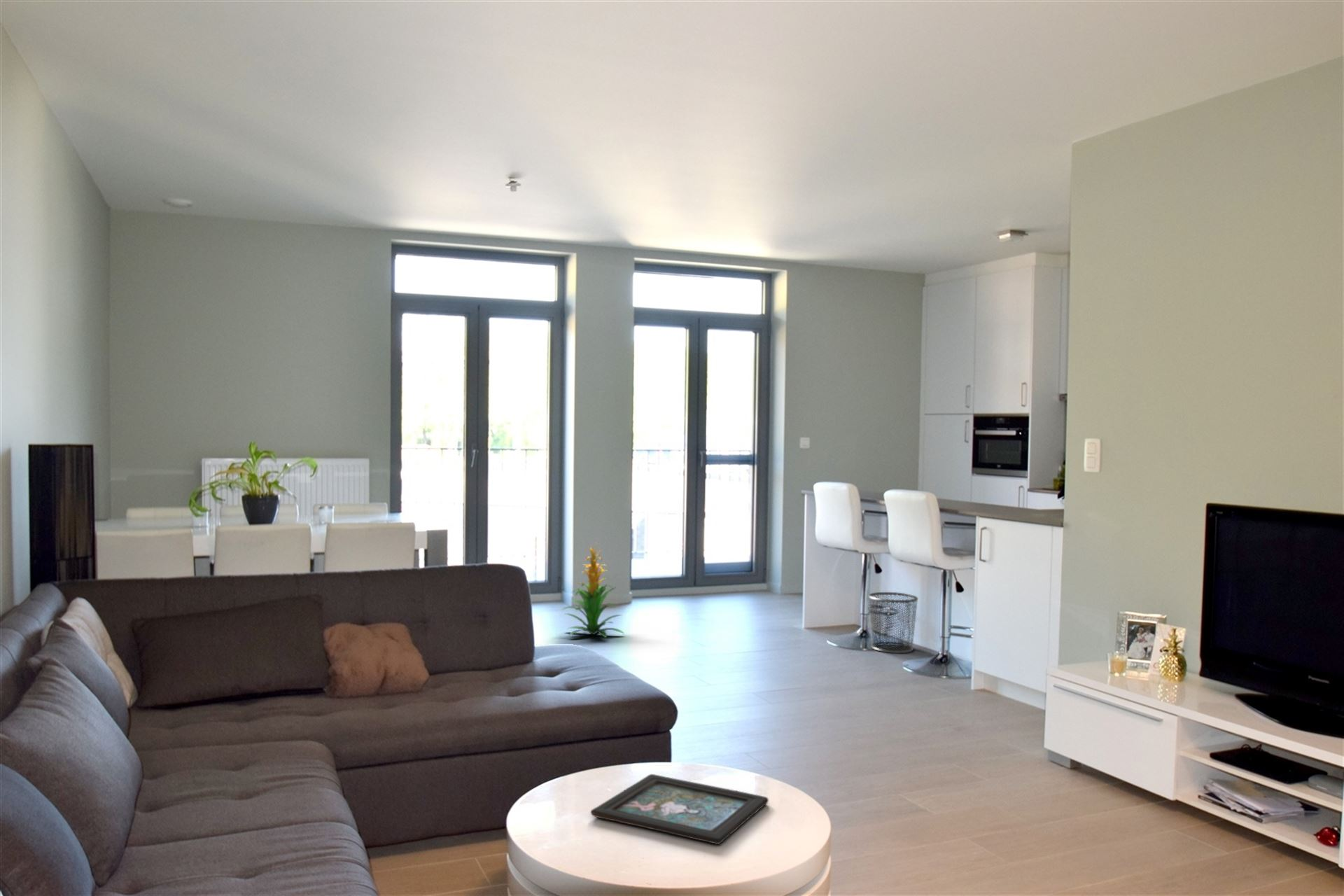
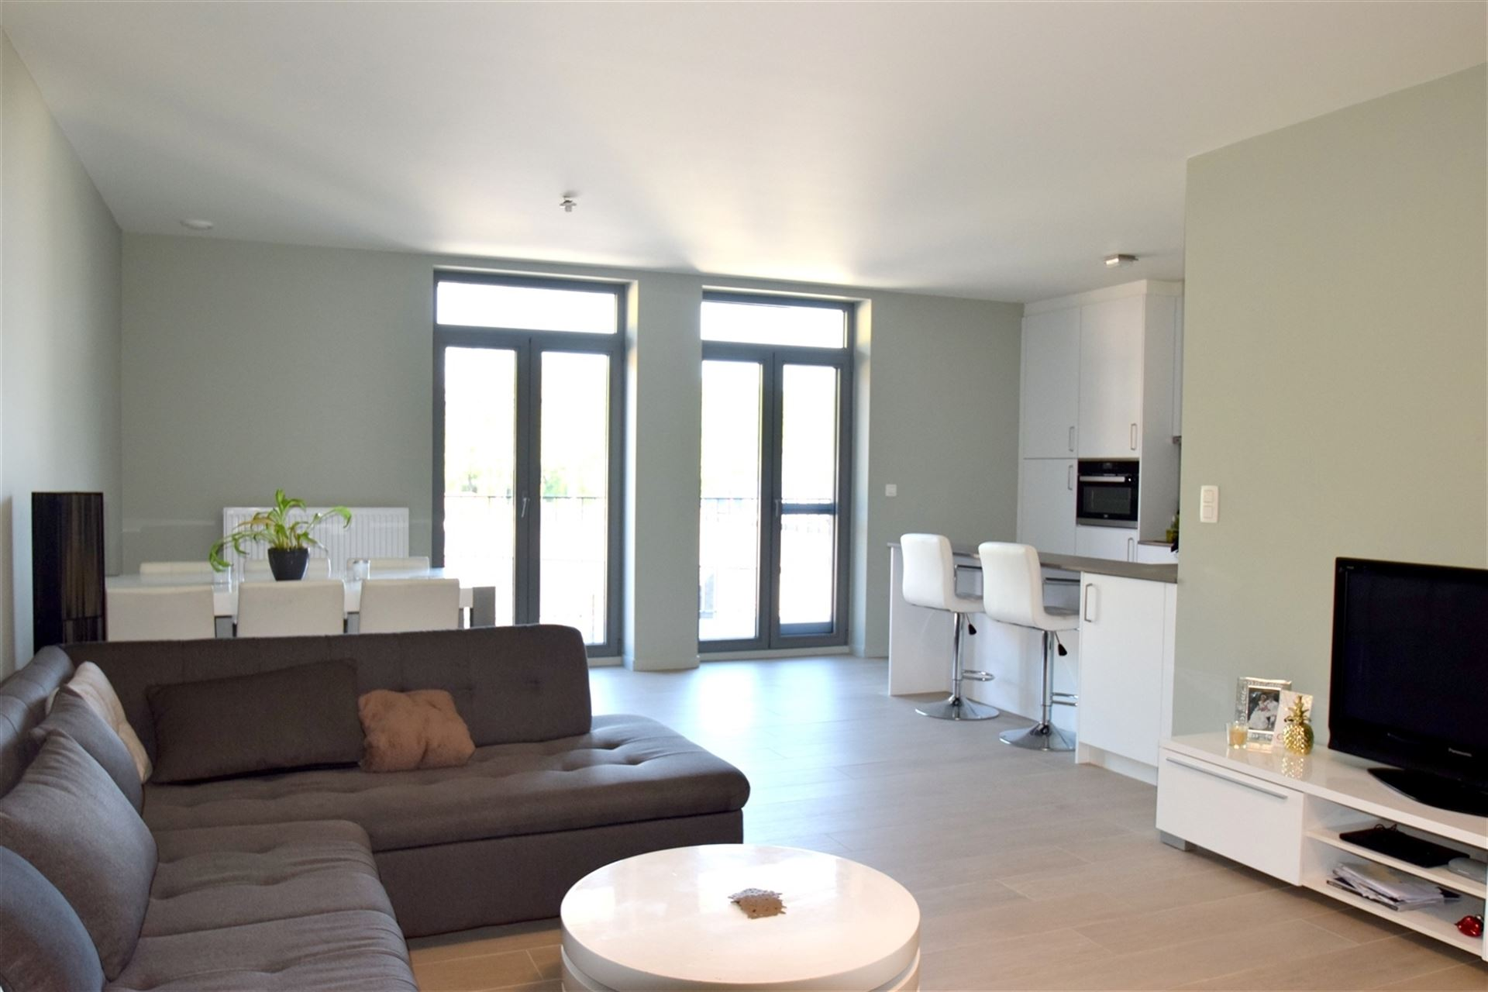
- waste bin [867,591,919,654]
- decorative tray [590,773,769,845]
- indoor plant [561,542,626,638]
